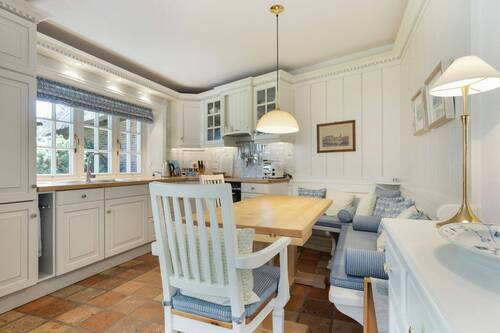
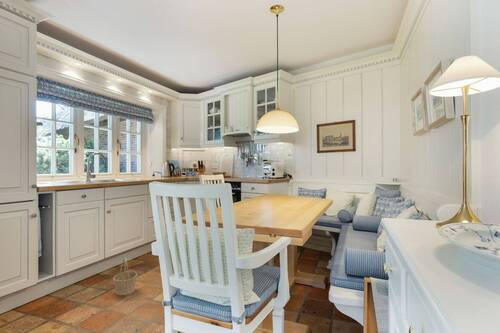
+ basket [112,257,138,296]
